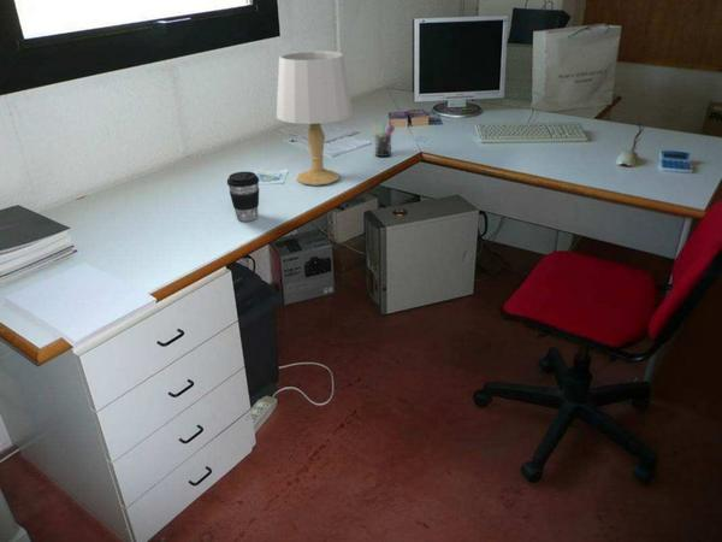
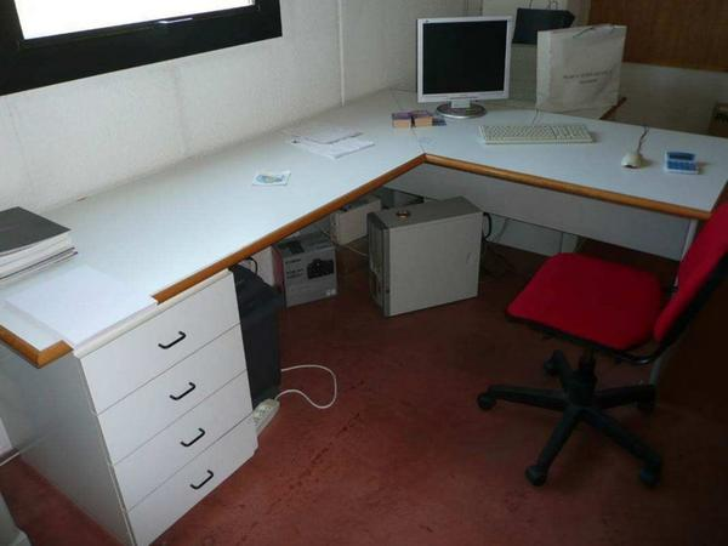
- pen holder [371,119,396,158]
- table lamp [276,49,354,187]
- coffee cup [226,171,260,223]
